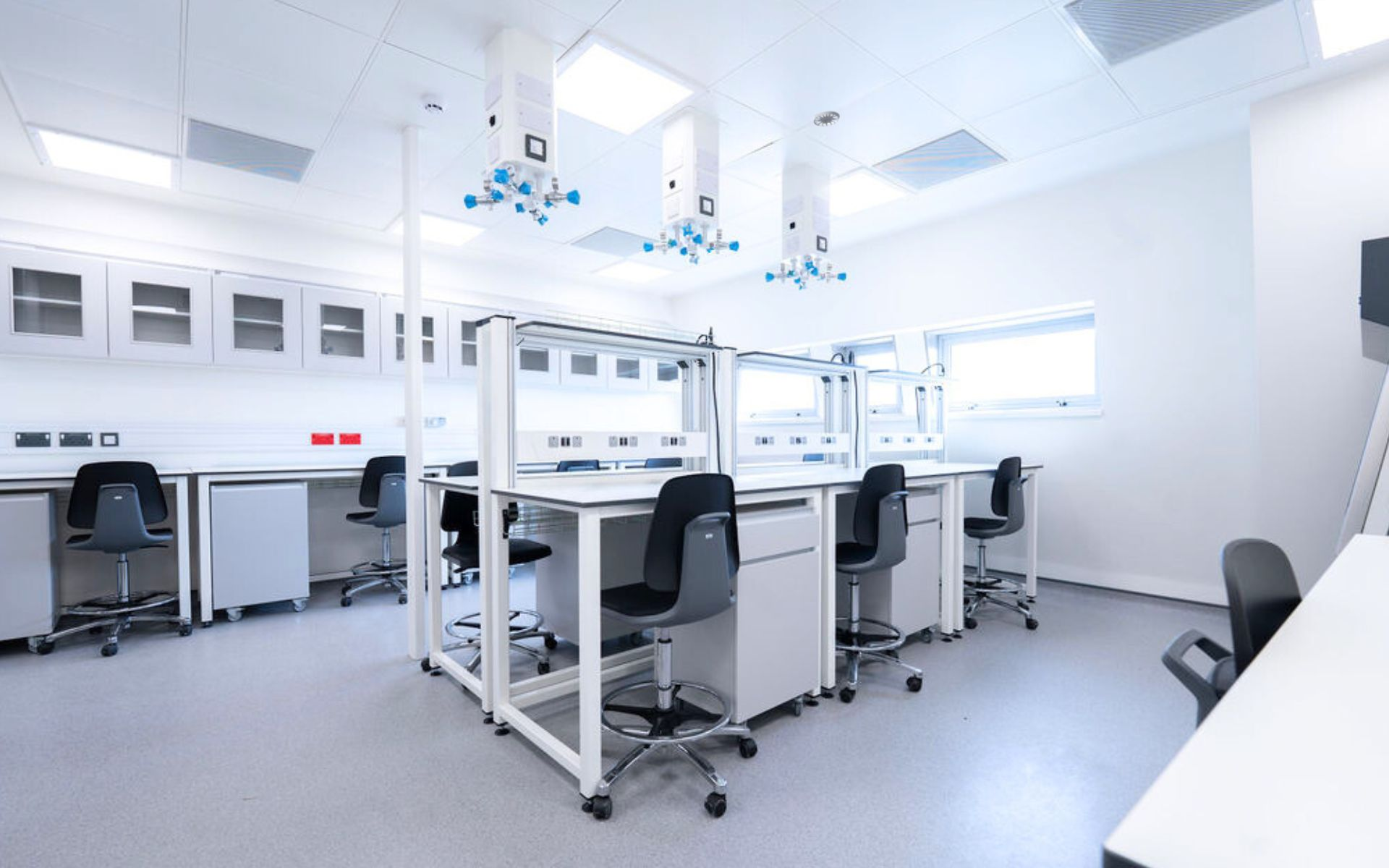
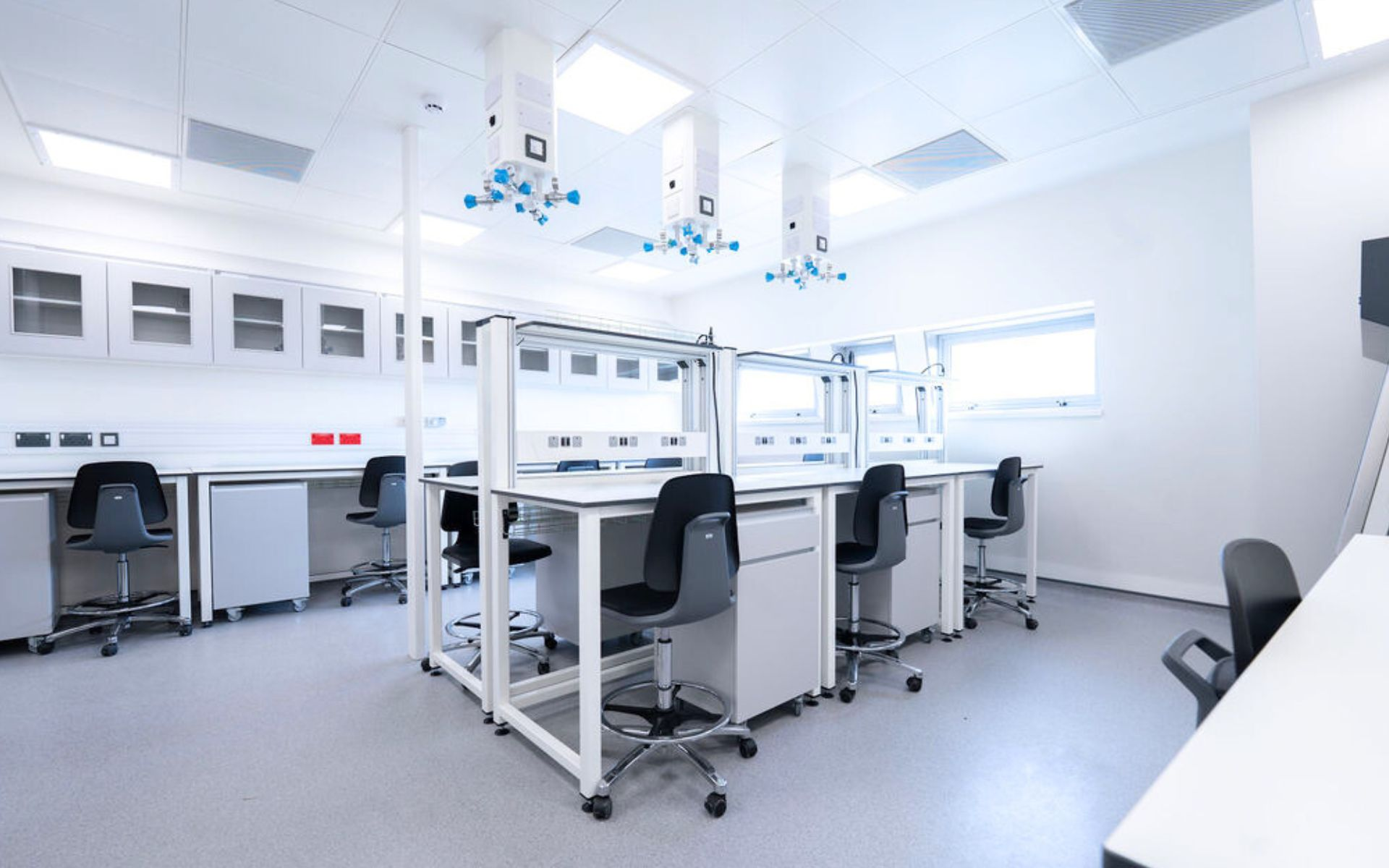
- smoke detector [813,111,841,127]
